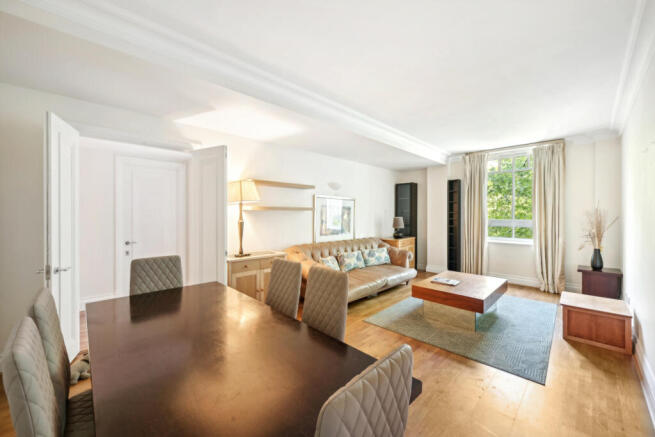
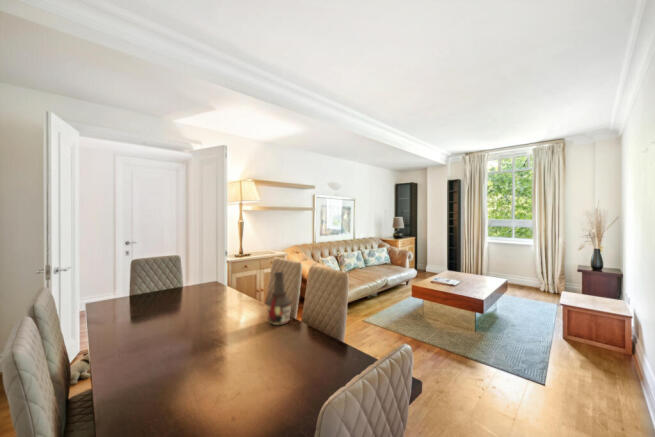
+ bottle [265,271,293,326]
